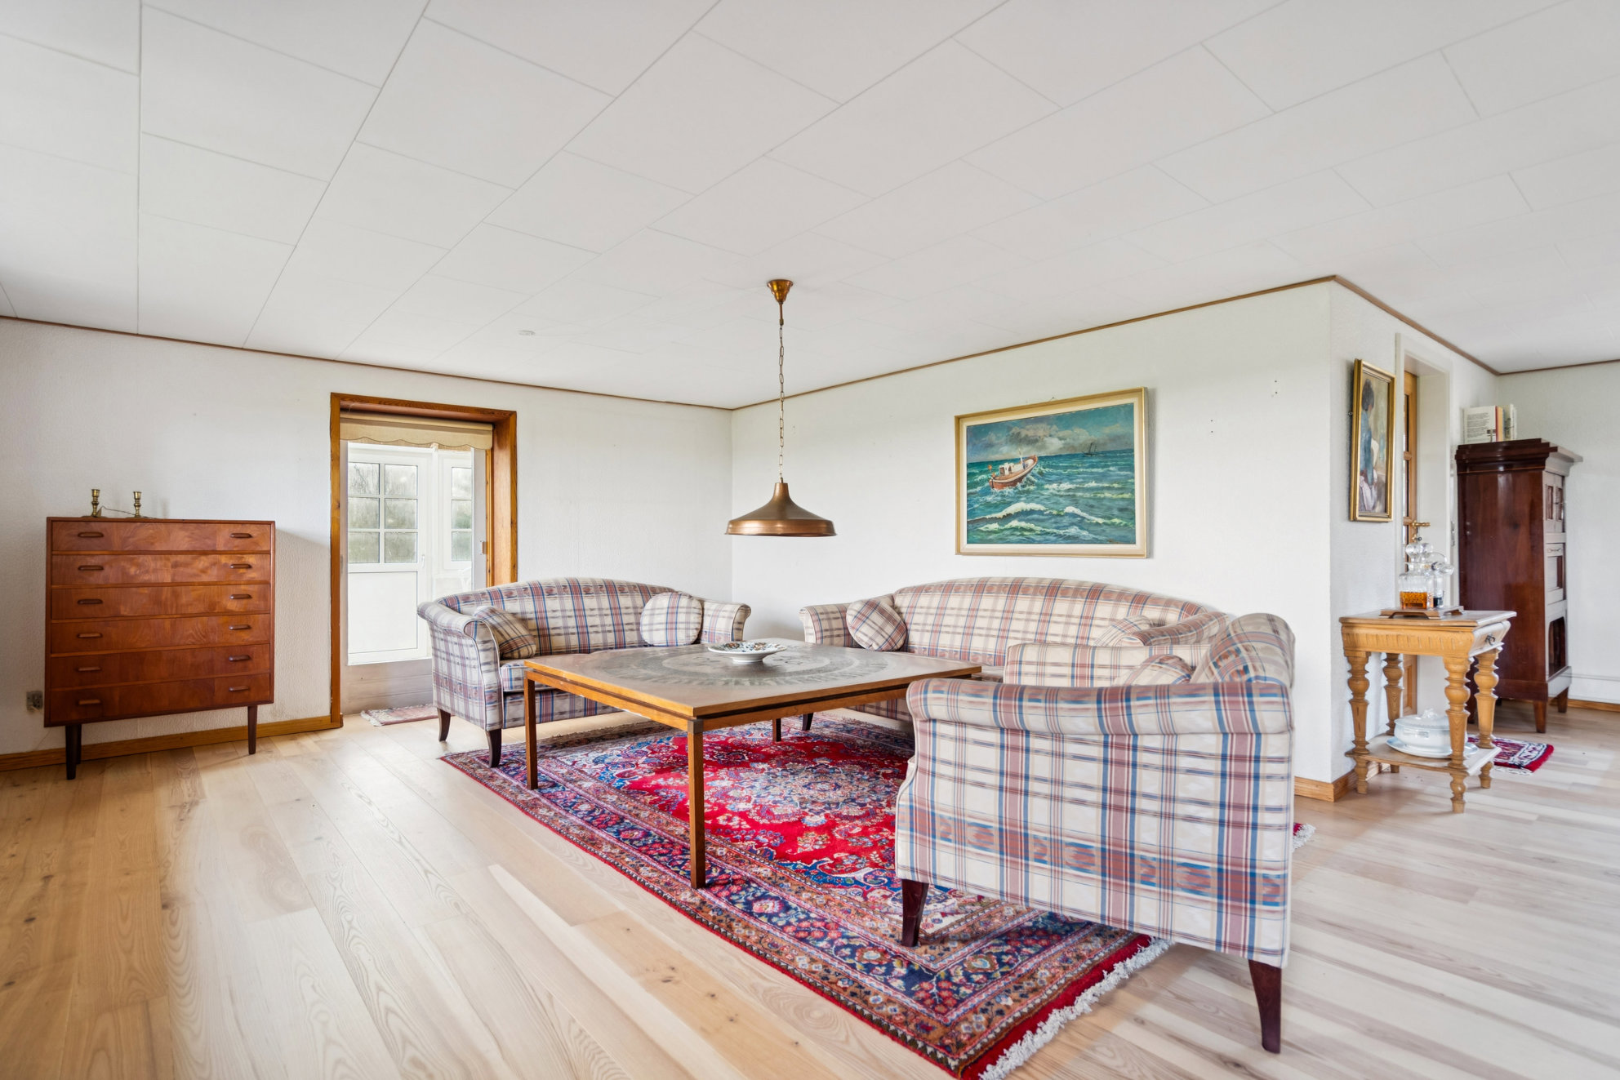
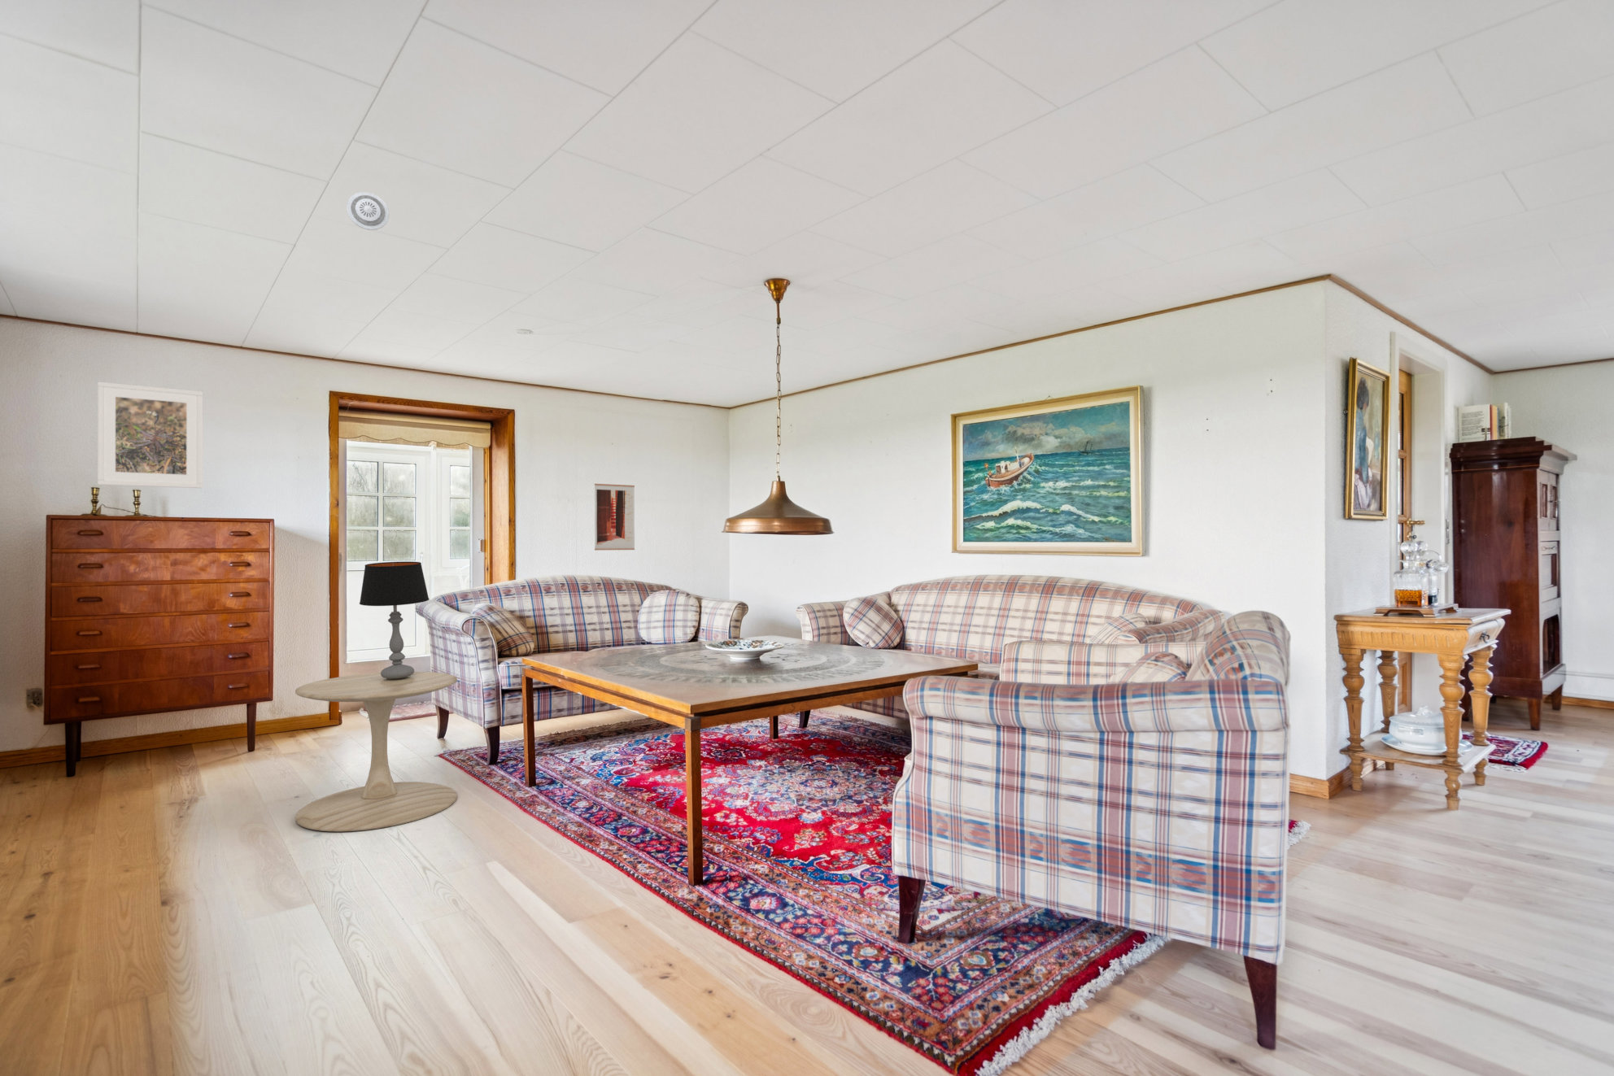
+ side table [294,671,458,833]
+ table lamp [359,561,430,680]
+ smoke detector [346,191,389,231]
+ wall art [594,483,635,550]
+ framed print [97,381,203,489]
